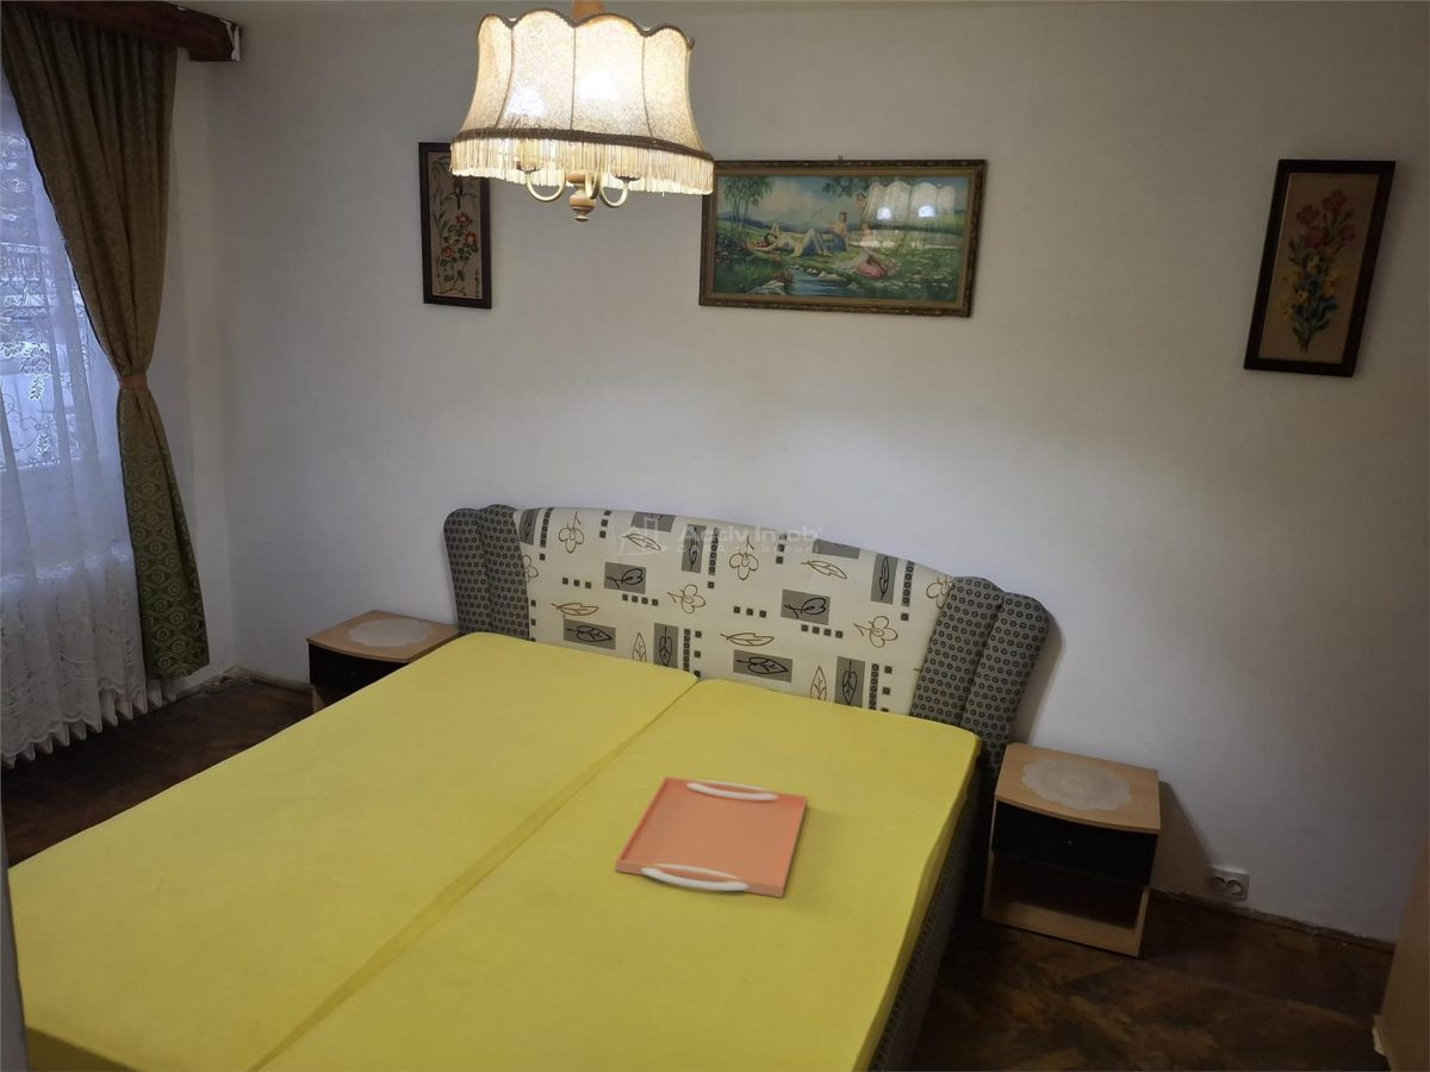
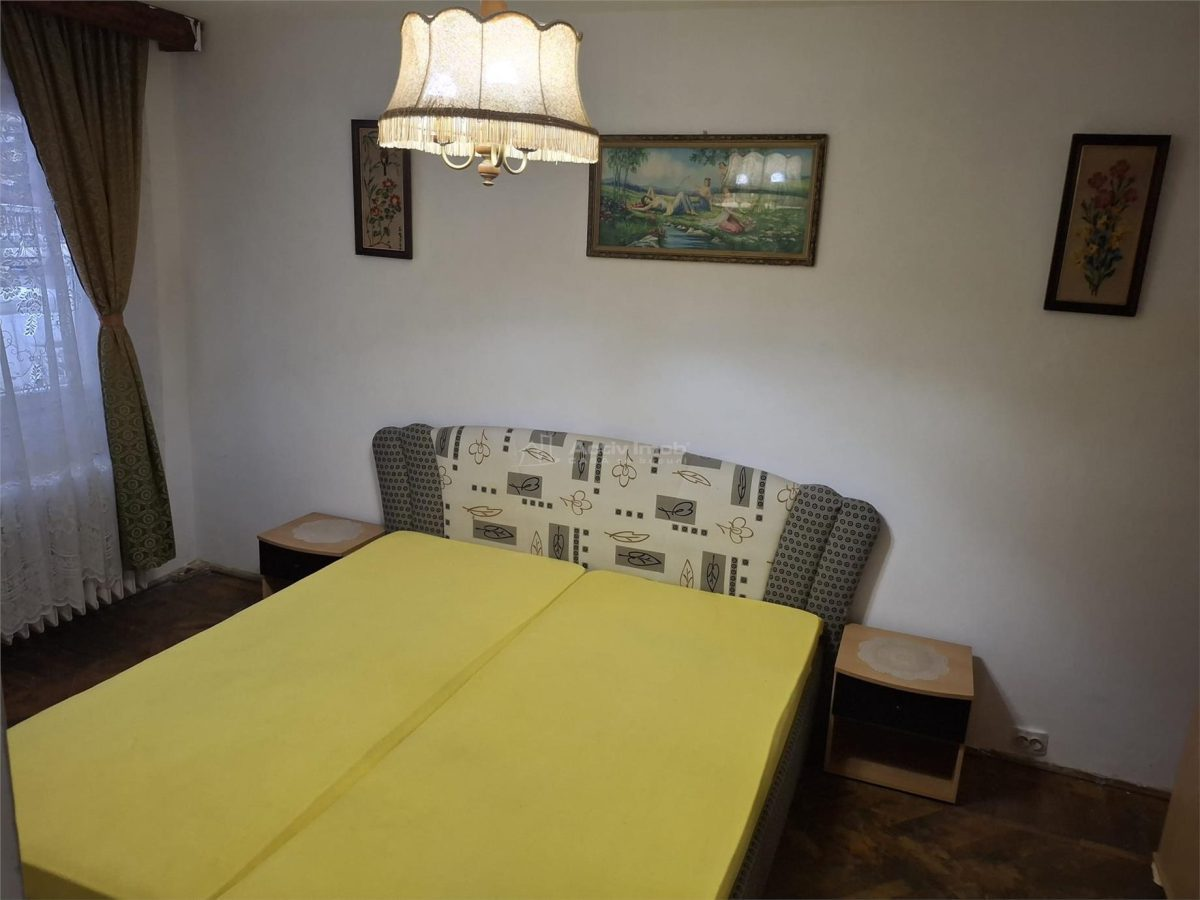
- serving tray [614,775,808,898]
